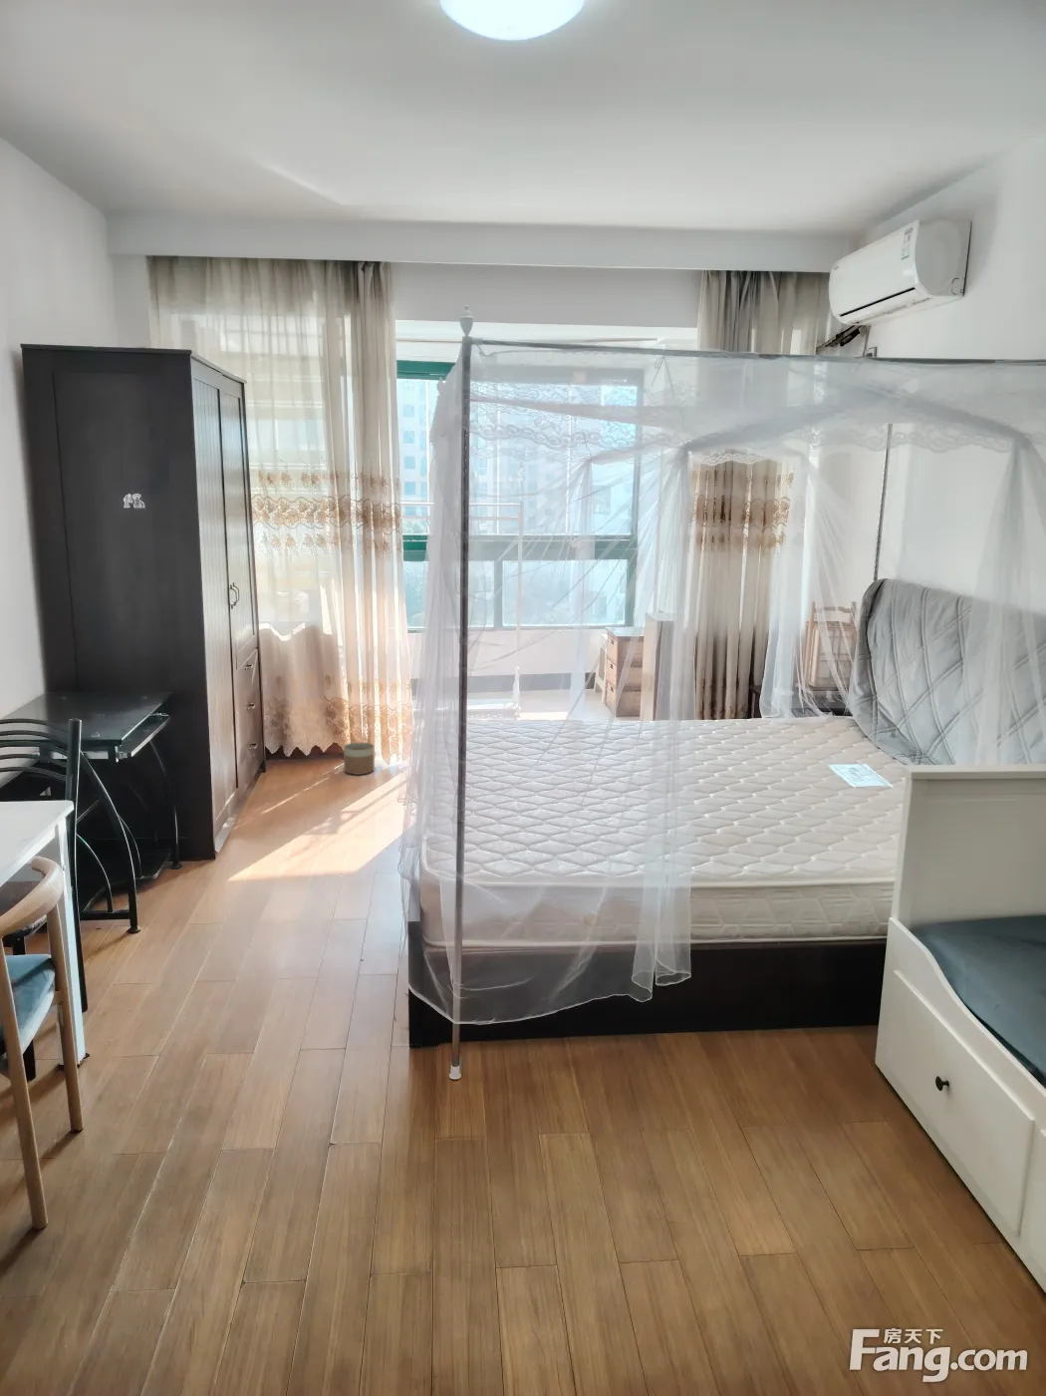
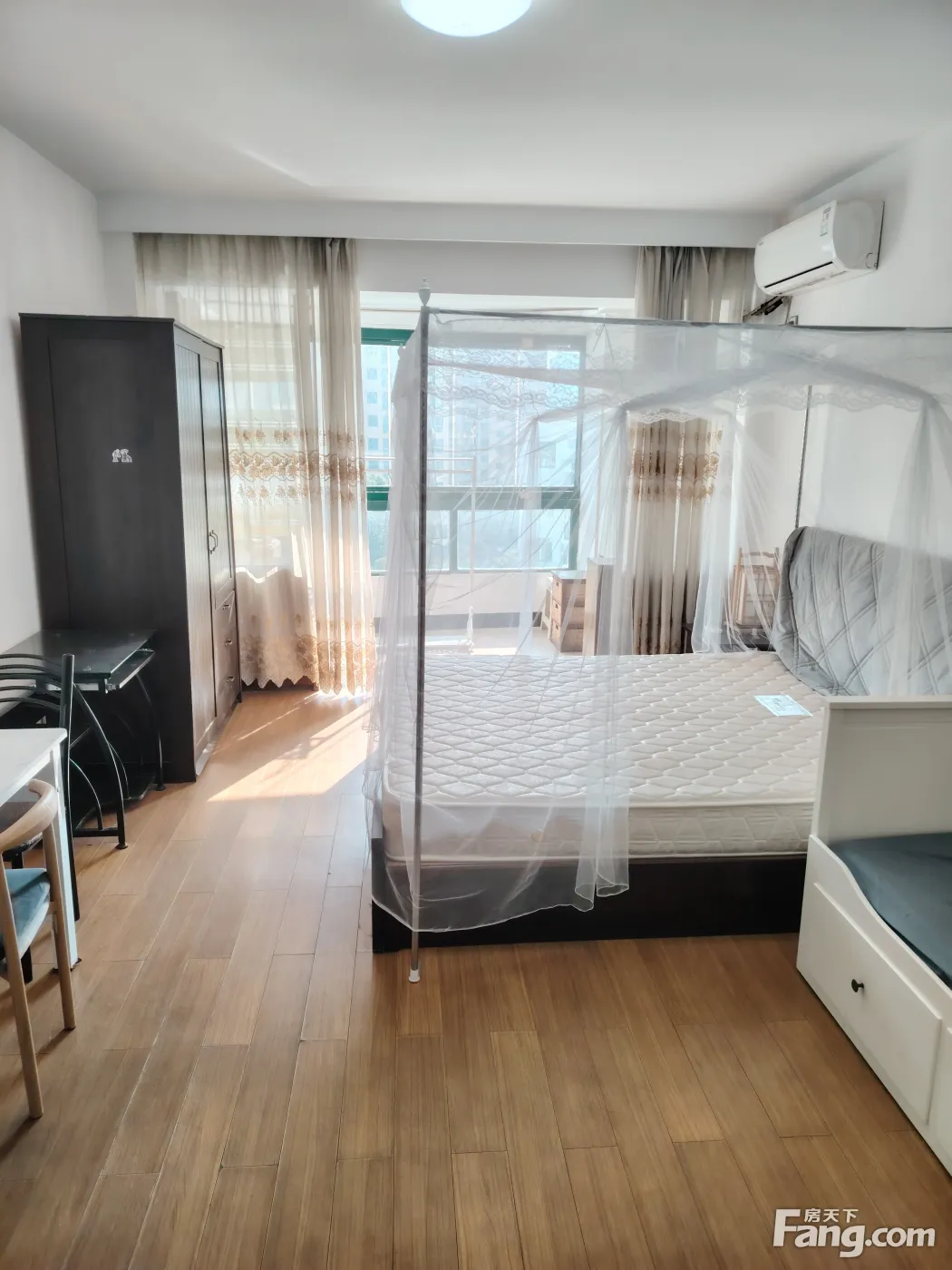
- planter [343,742,376,776]
